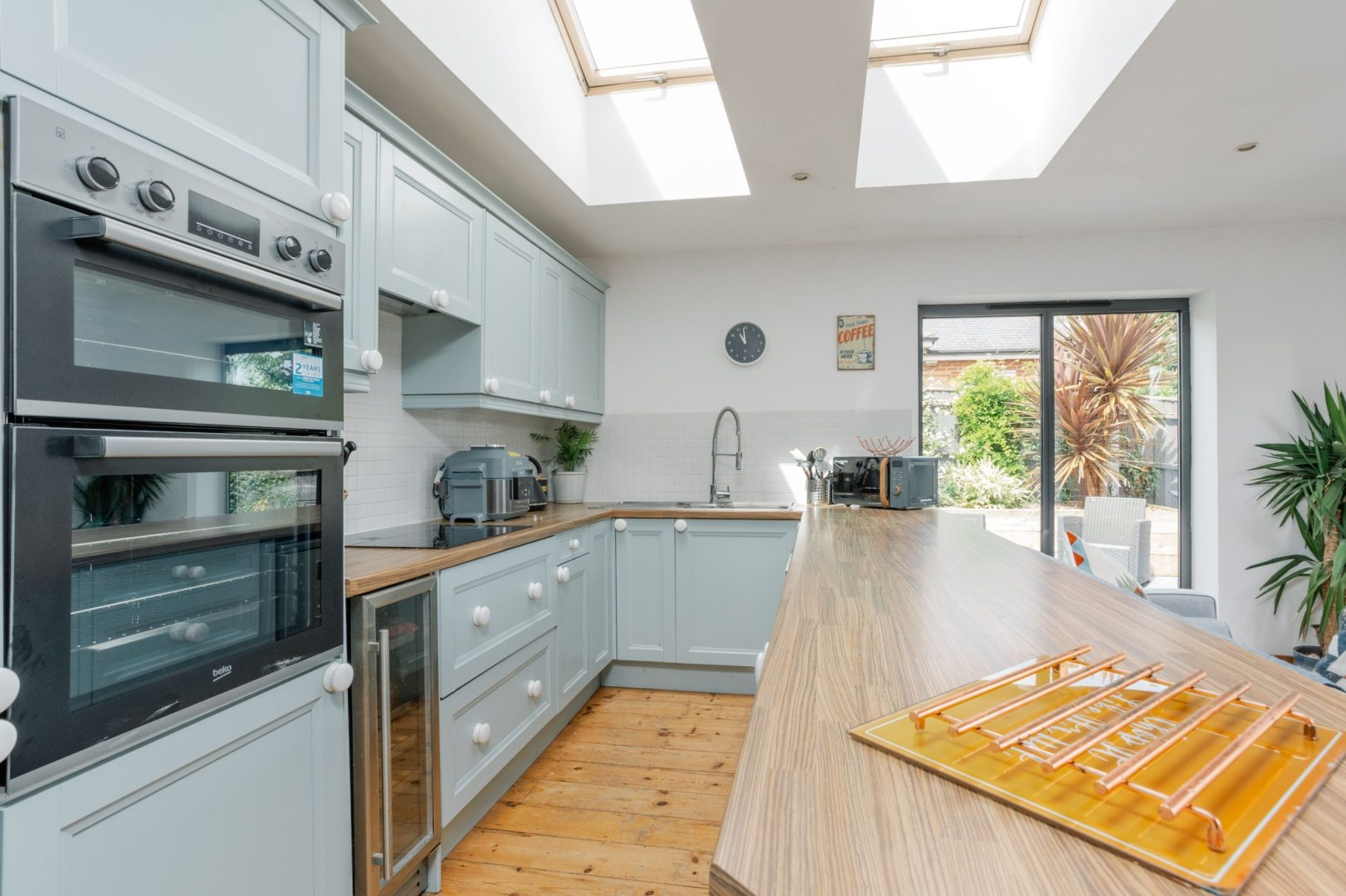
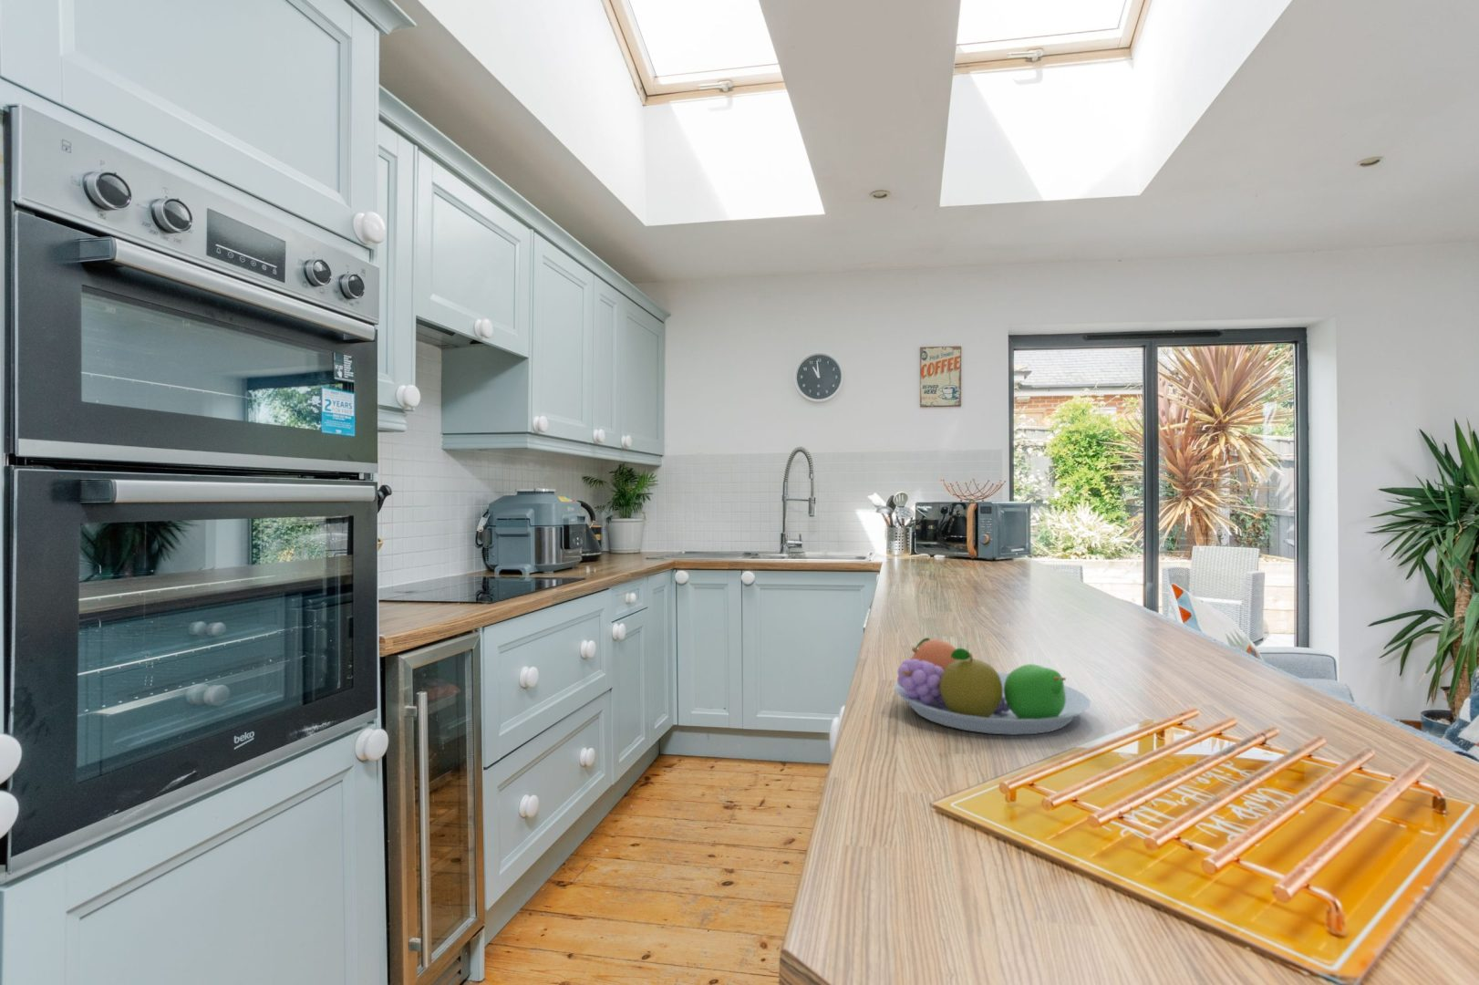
+ fruit bowl [893,637,1091,737]
